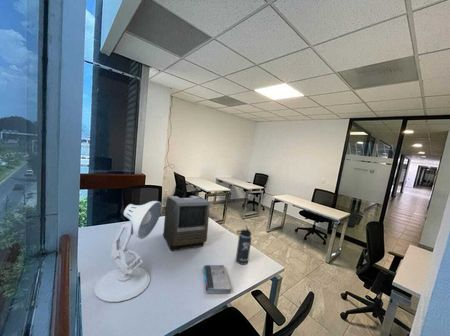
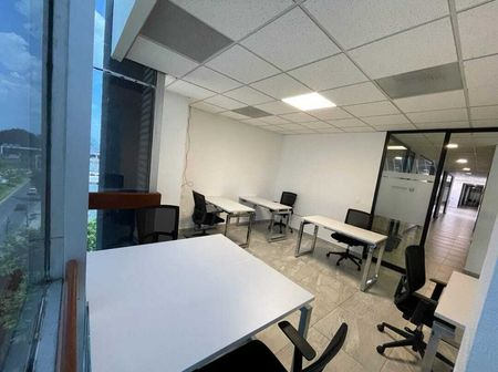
- monitor [162,195,211,252]
- desk lamp [93,200,163,303]
- book [202,264,232,295]
- thermos bottle [235,225,253,266]
